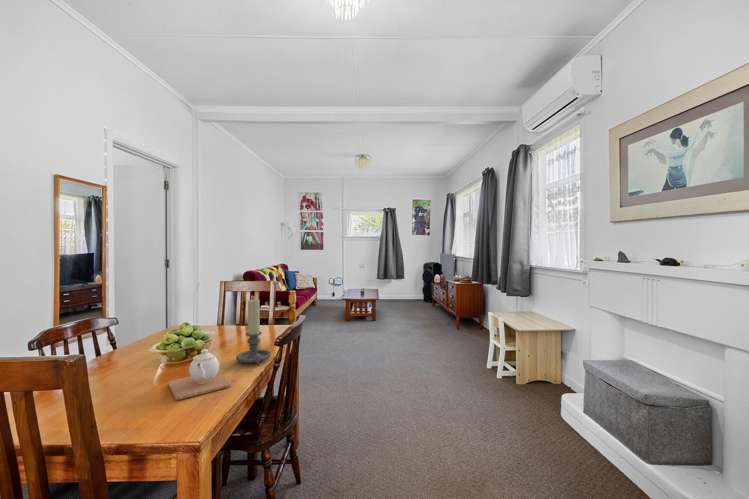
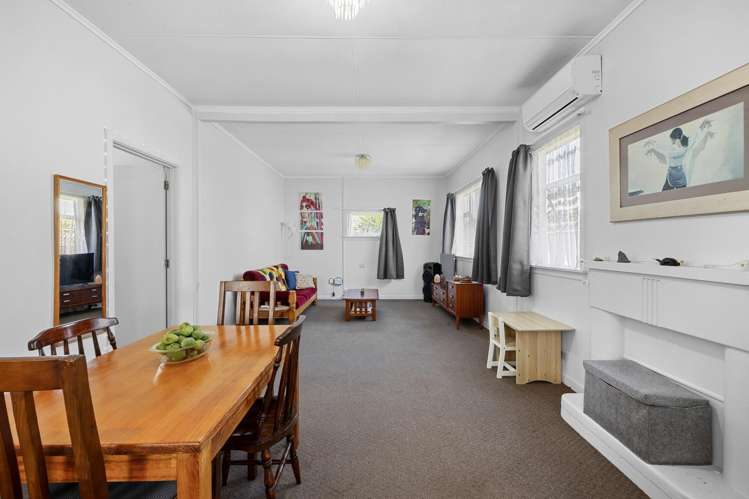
- teapot [167,348,232,401]
- candle holder [235,298,272,367]
